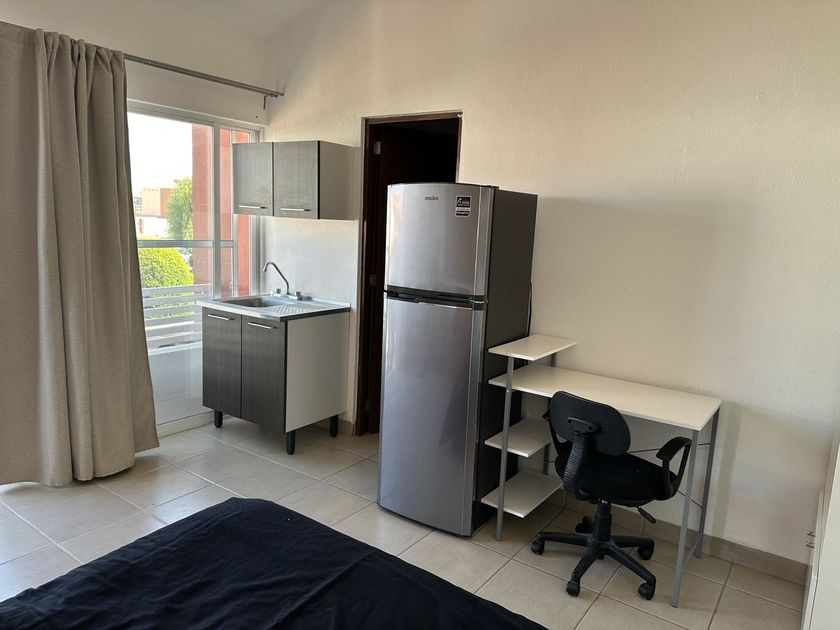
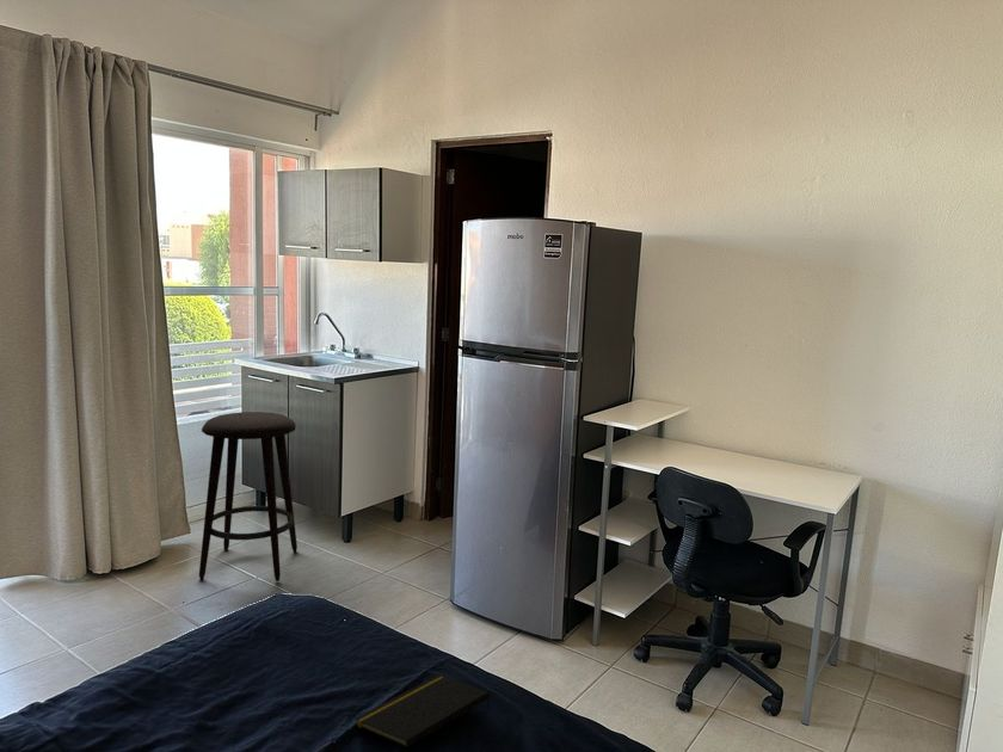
+ notepad [353,674,492,748]
+ stool [198,411,299,583]
